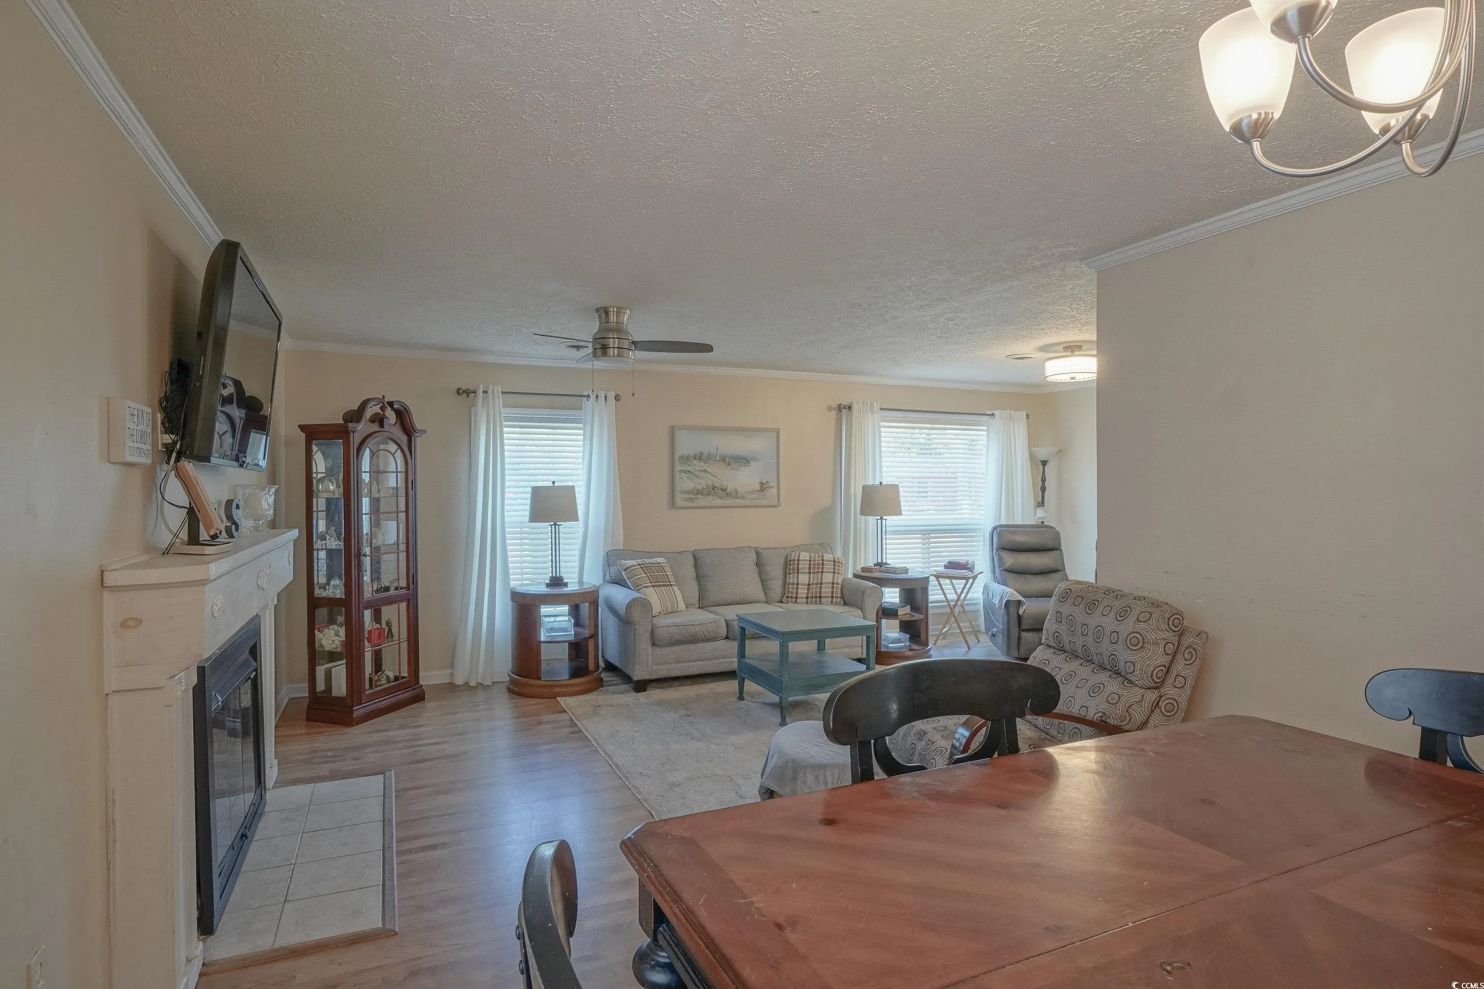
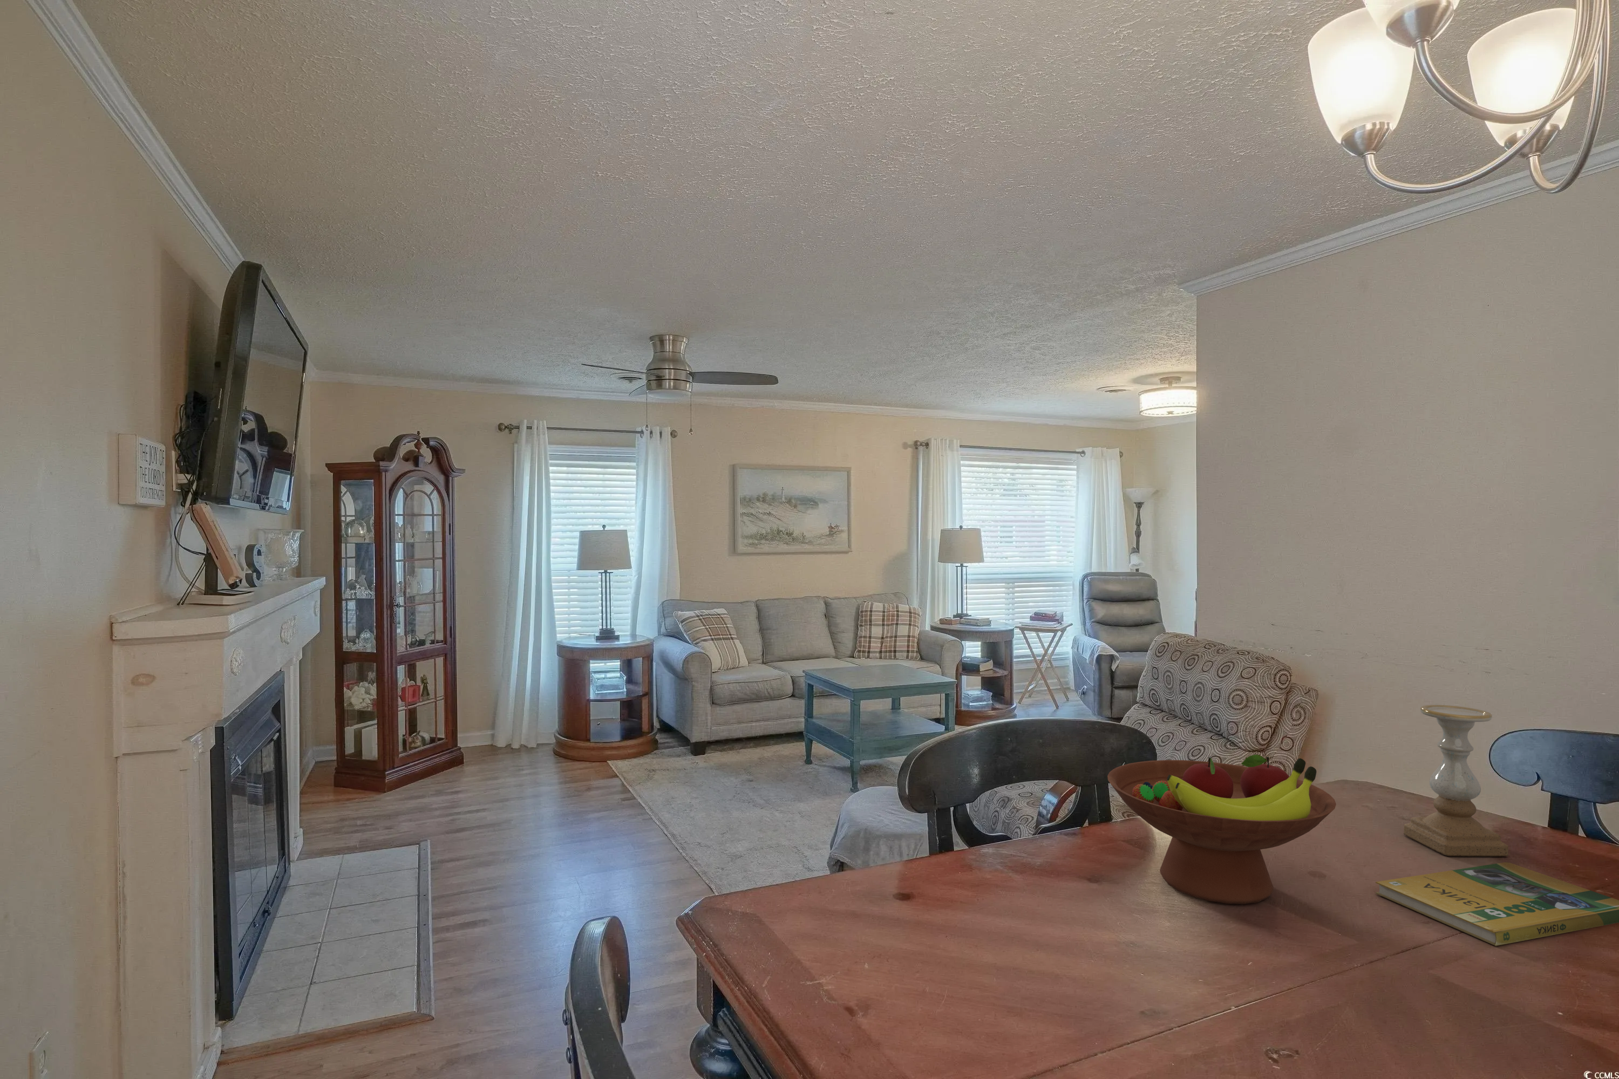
+ candle holder [1403,704,1509,856]
+ fruit bowl [1107,754,1336,904]
+ booklet [1376,861,1619,947]
